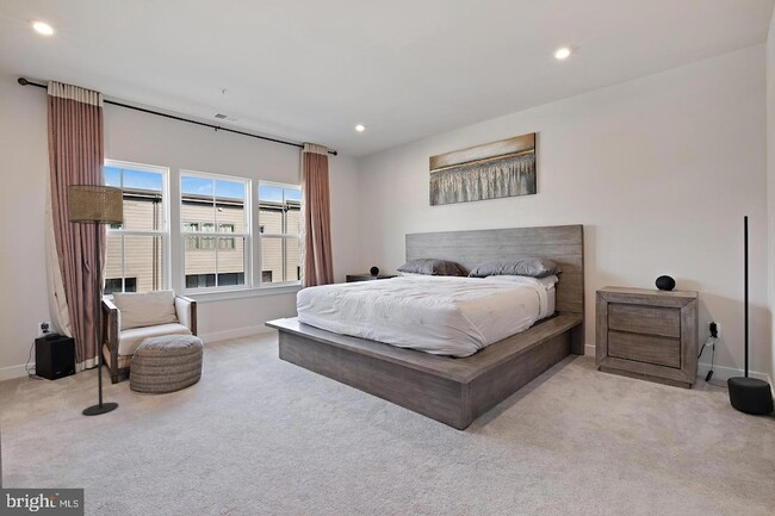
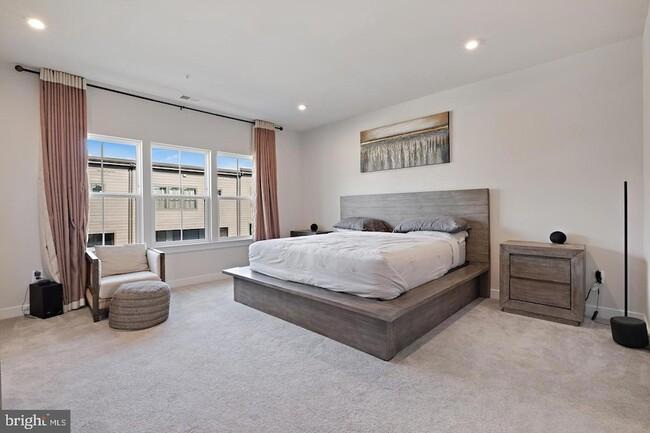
- floor lamp [67,184,124,416]
